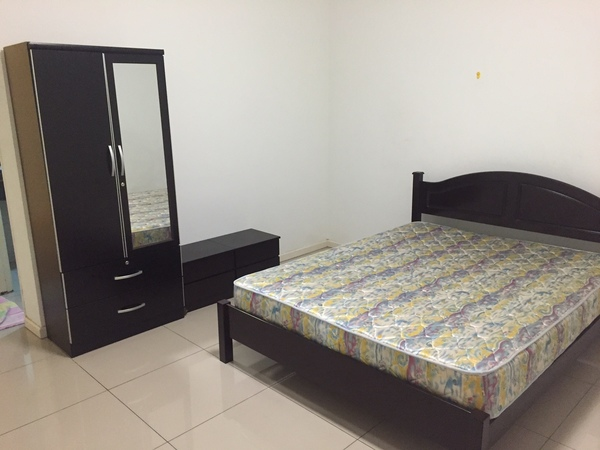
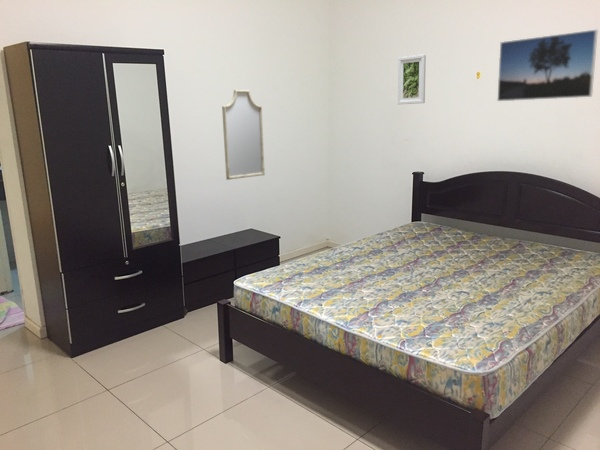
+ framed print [397,53,427,105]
+ home mirror [221,89,266,181]
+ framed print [496,29,599,102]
